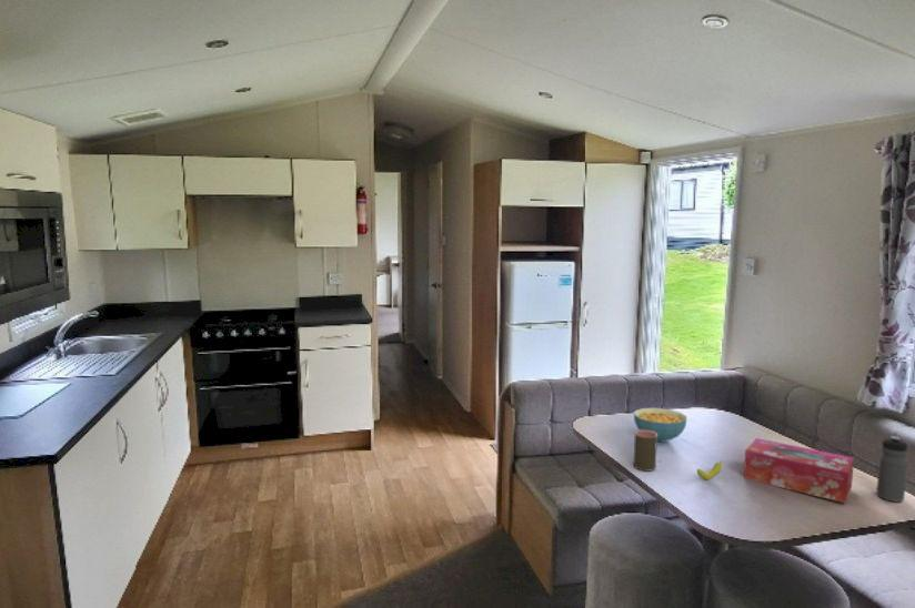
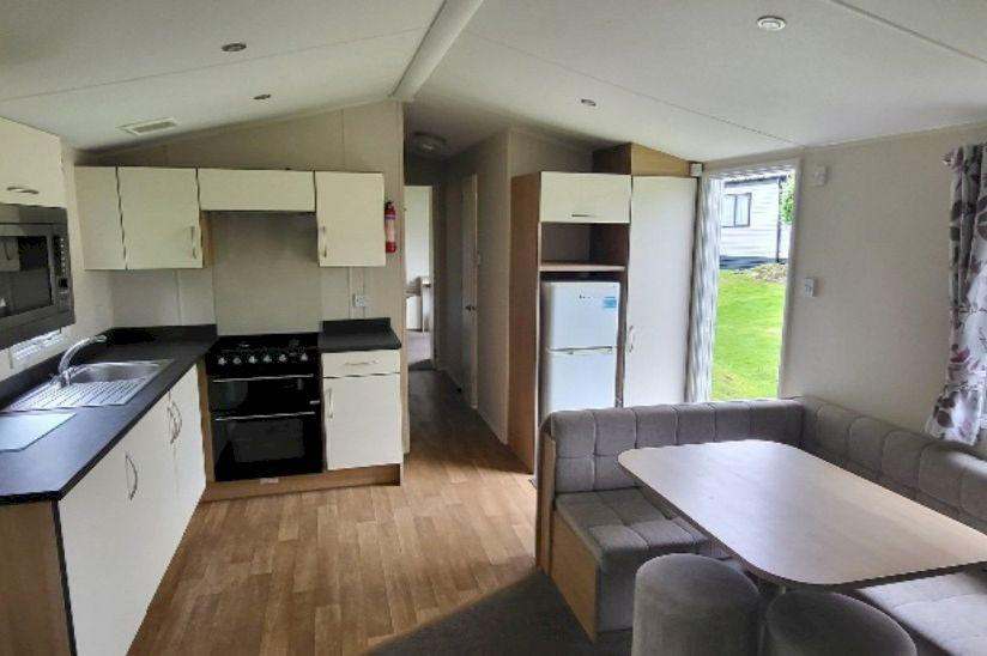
- cup [633,429,658,473]
- cereal bowl [633,407,687,443]
- fruit [696,459,723,482]
- tissue box [743,437,855,505]
- water bottle [875,435,908,503]
